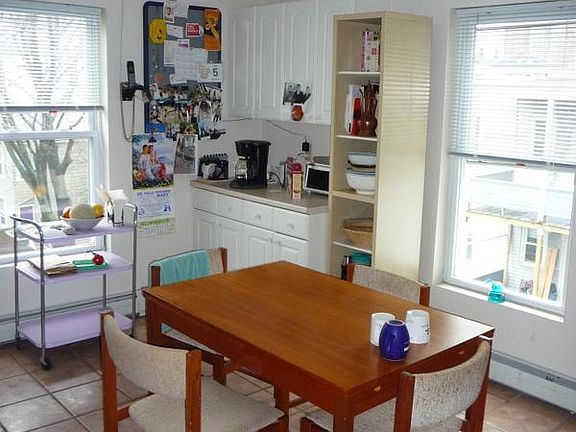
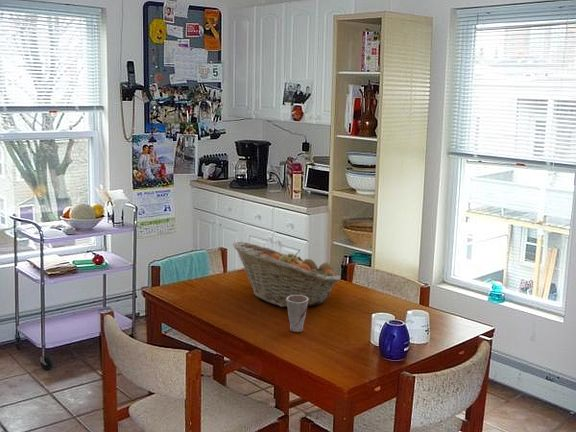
+ cup [286,295,309,333]
+ fruit basket [232,241,342,308]
